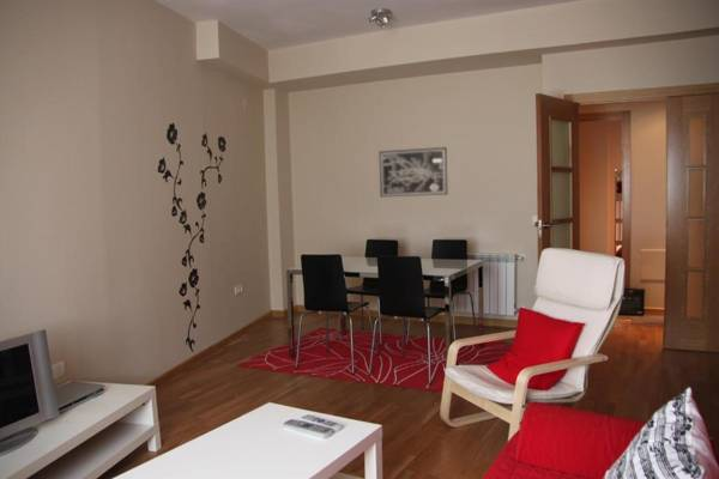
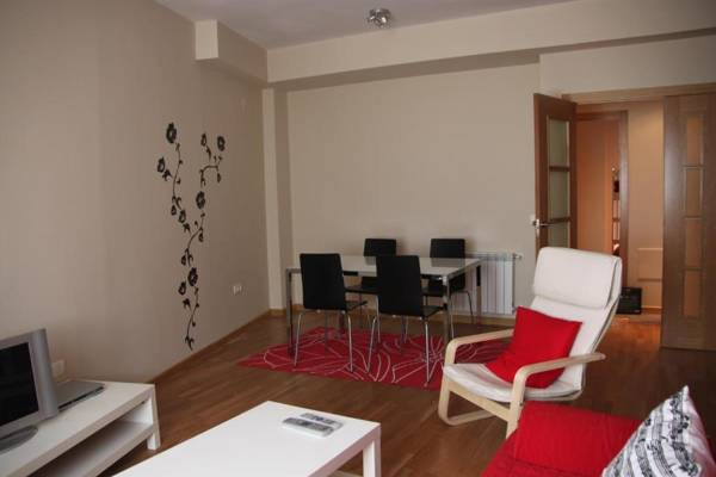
- wall art [379,146,448,198]
